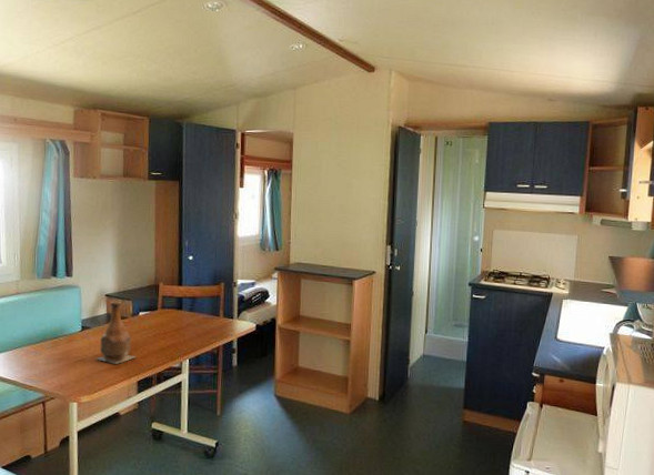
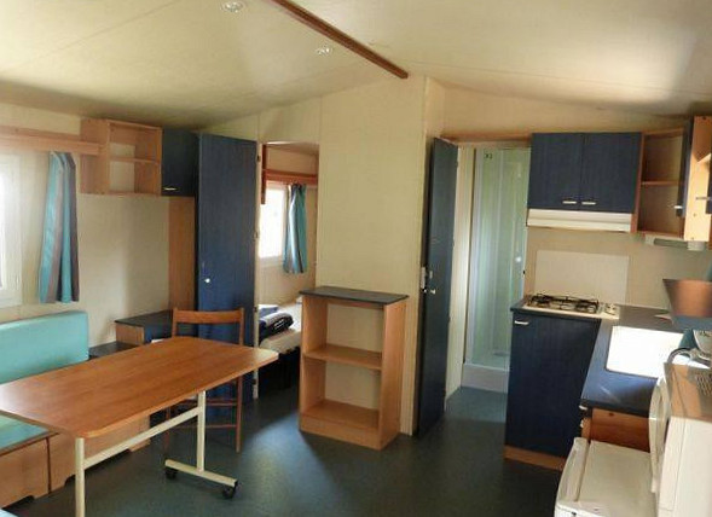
- bottle [94,300,137,365]
